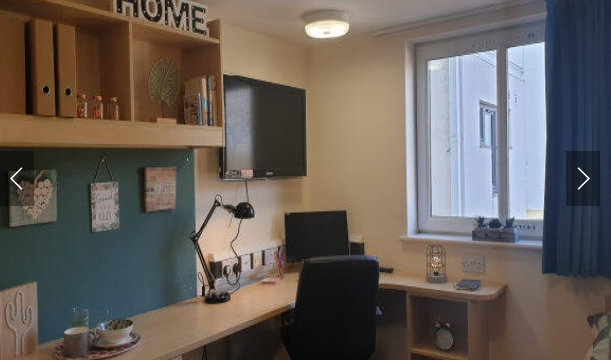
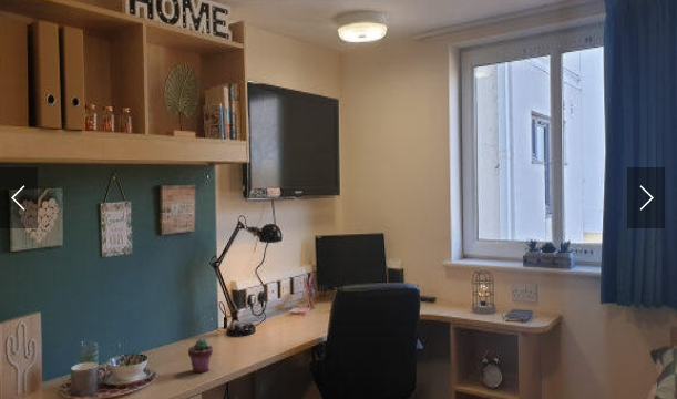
+ potted succulent [187,338,214,374]
